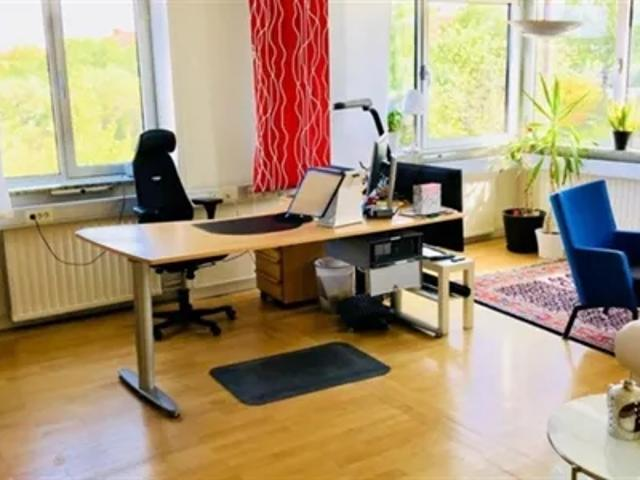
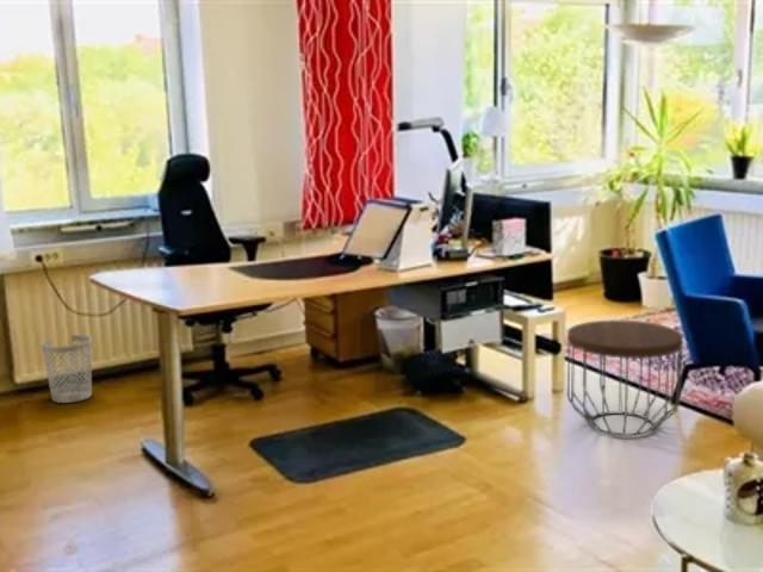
+ wastebasket [41,334,93,404]
+ side table [566,319,684,437]
